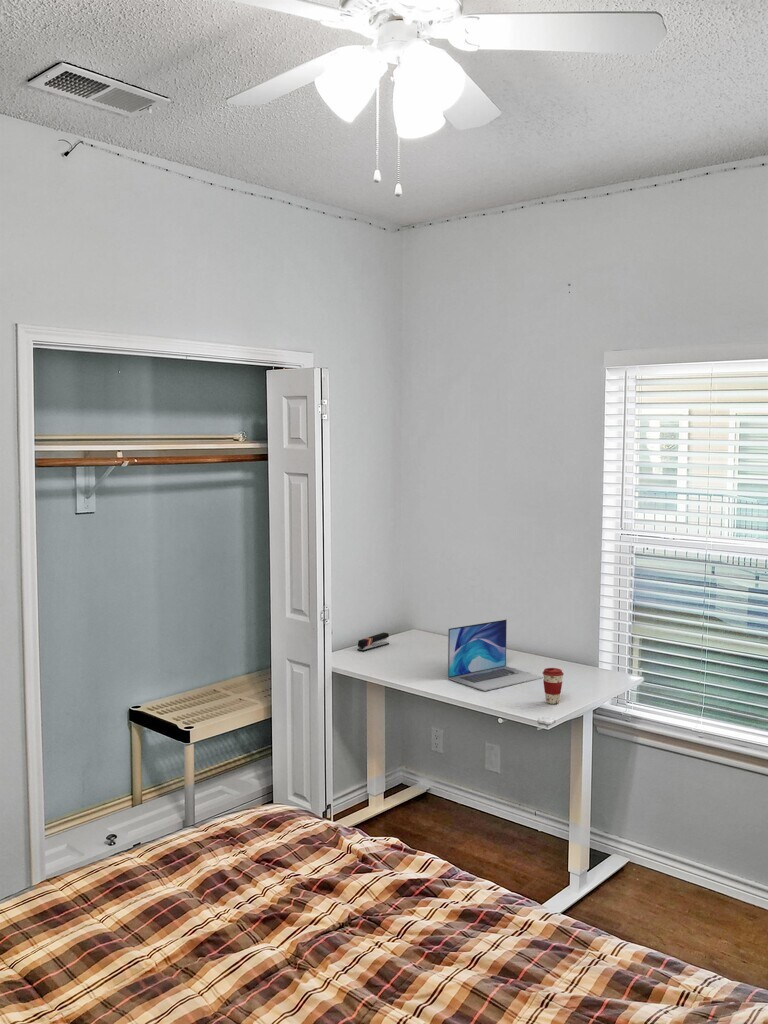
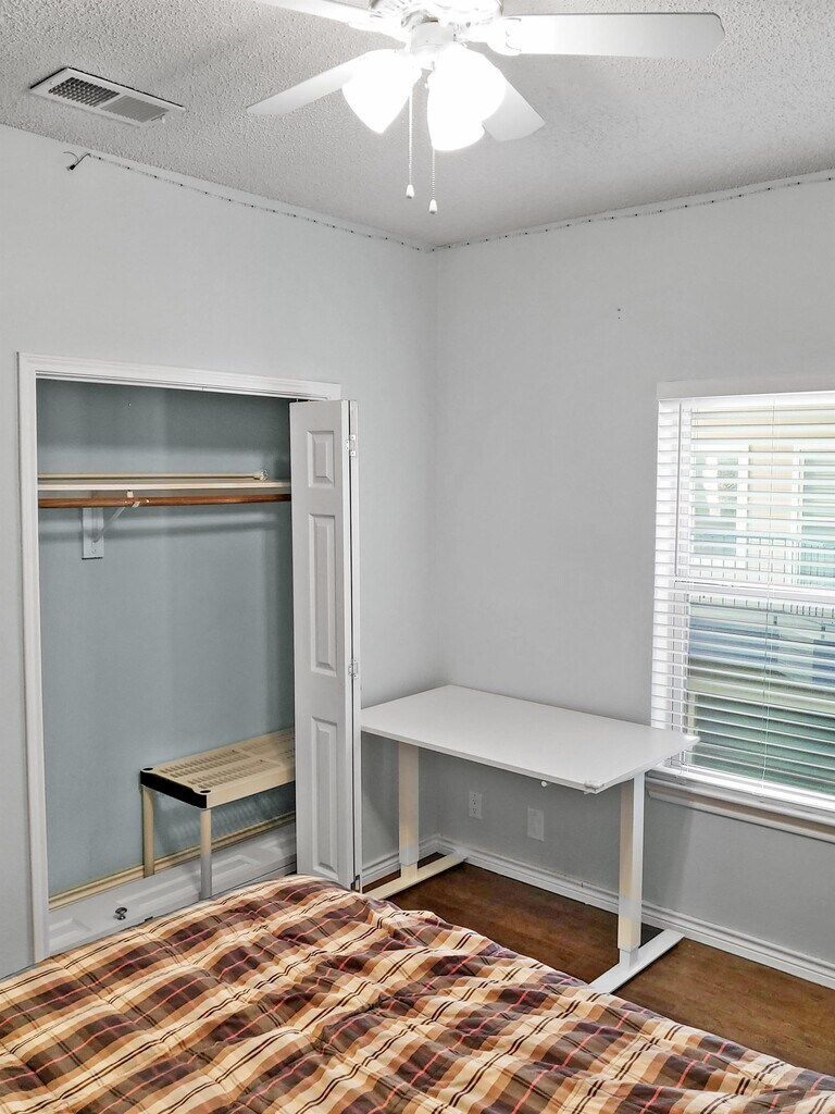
- laptop [447,619,544,692]
- coffee cup [542,667,564,705]
- stapler [356,632,390,652]
